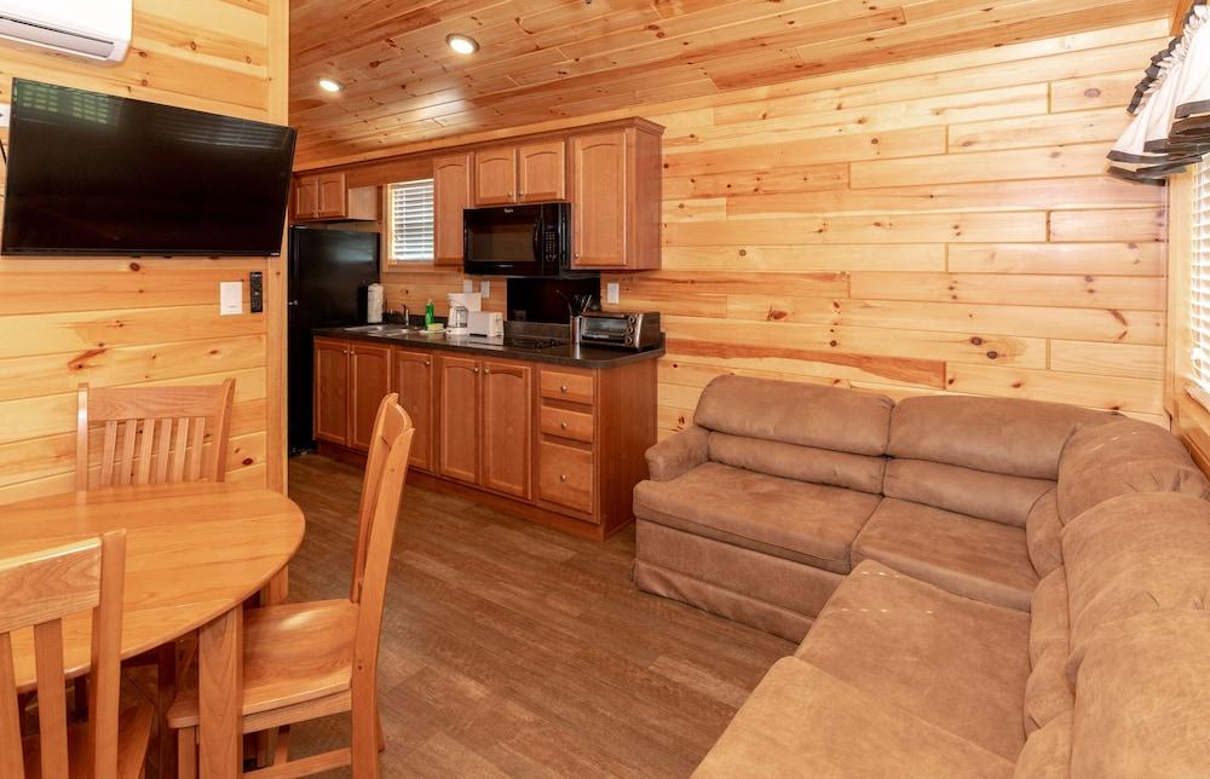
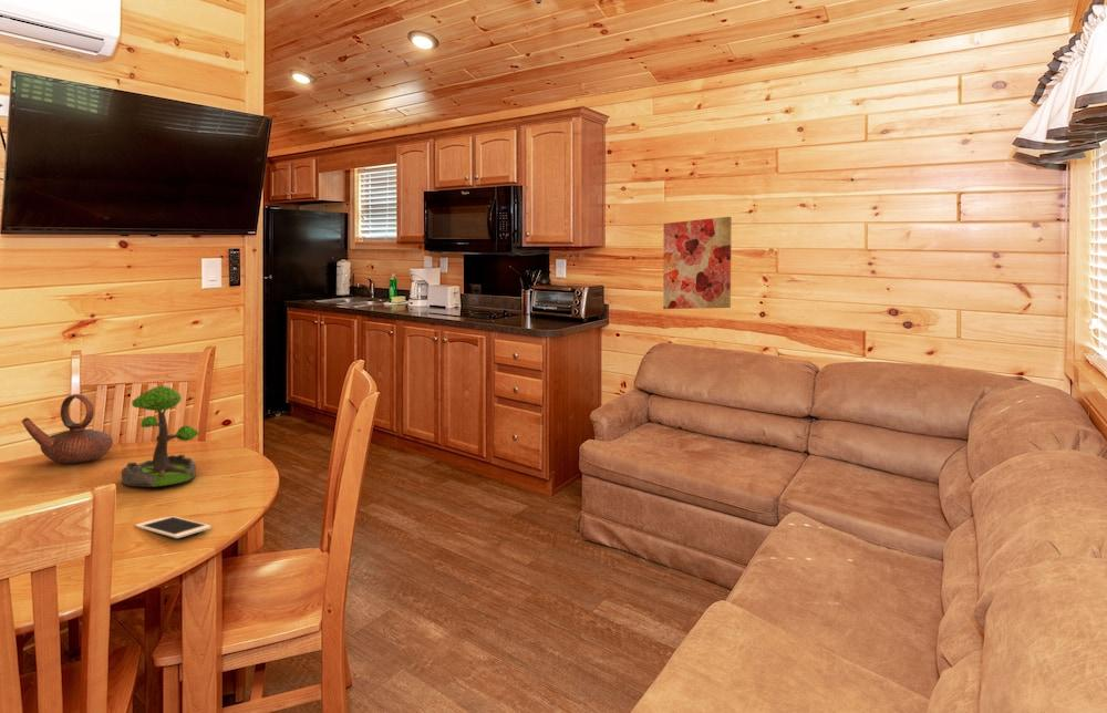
+ cell phone [134,515,213,539]
+ wall art [662,216,733,310]
+ plant [121,385,200,488]
+ teapot [21,393,114,464]
